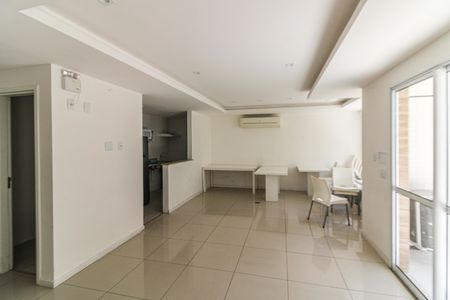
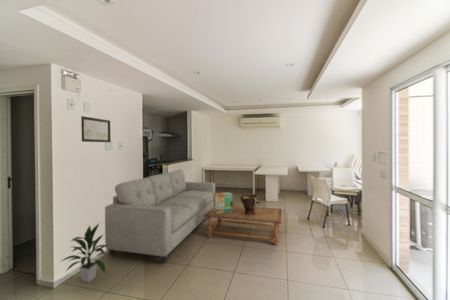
+ indoor plant [59,222,109,283]
+ decorative urn [239,193,259,215]
+ wall art [80,115,112,143]
+ sofa [104,169,216,263]
+ coffee table [204,205,283,246]
+ decorative cube [213,191,234,213]
